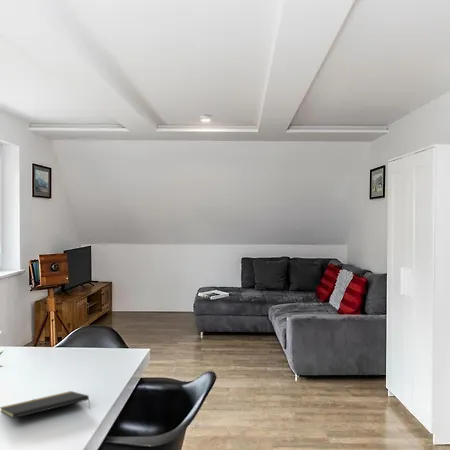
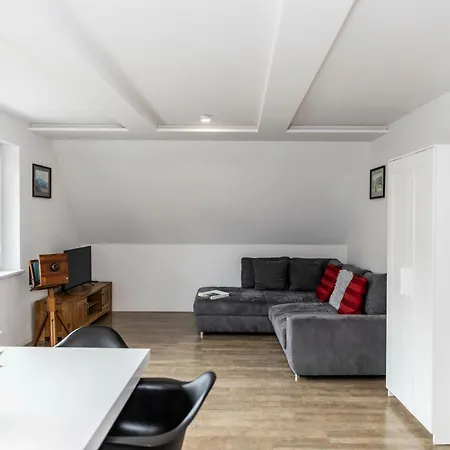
- notepad [0,390,91,419]
